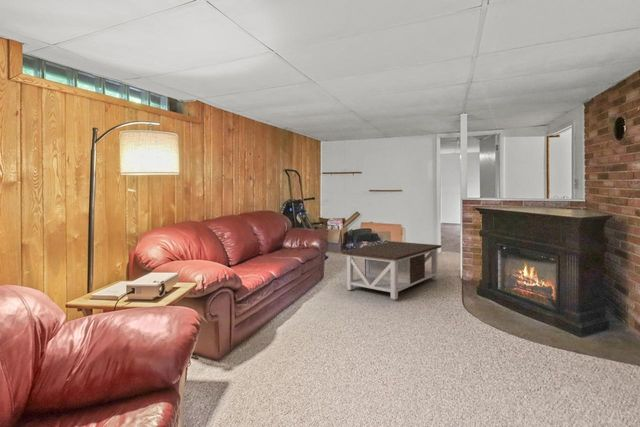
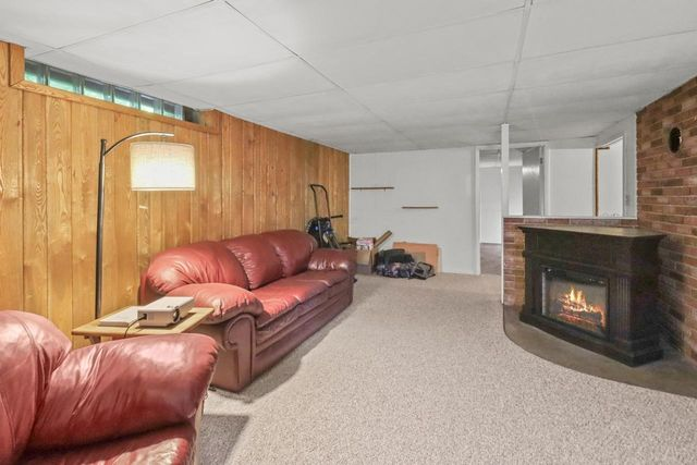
- coffee table [341,241,442,300]
